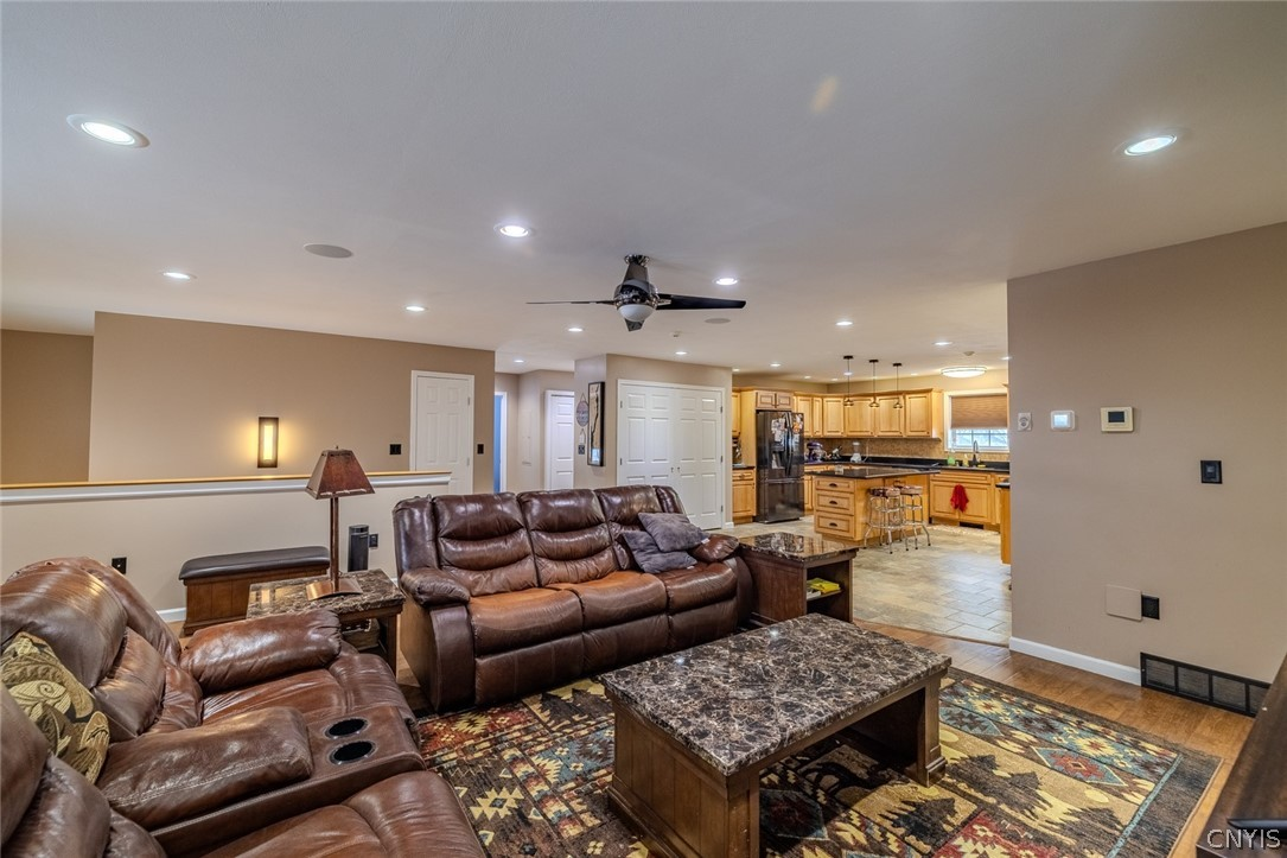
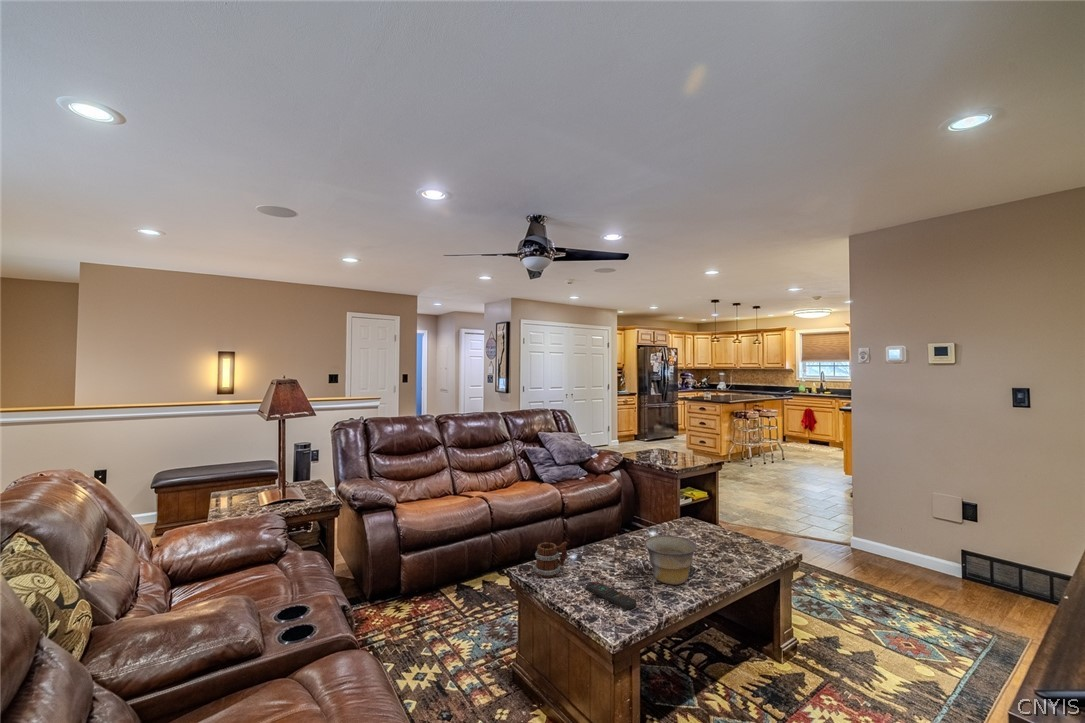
+ bowl [644,534,698,586]
+ remote control [586,580,637,610]
+ mug [533,541,568,579]
